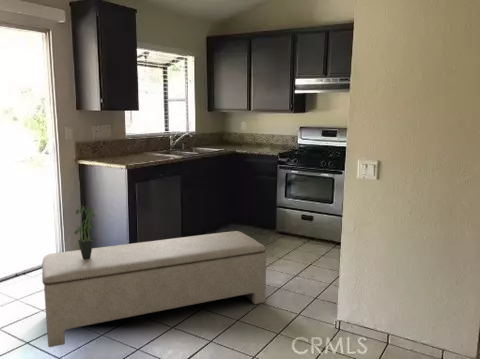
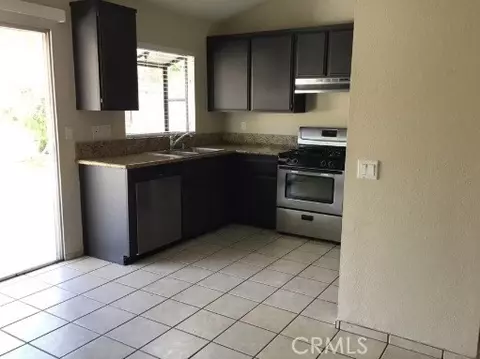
- bench [41,230,267,348]
- potted plant [74,205,99,259]
